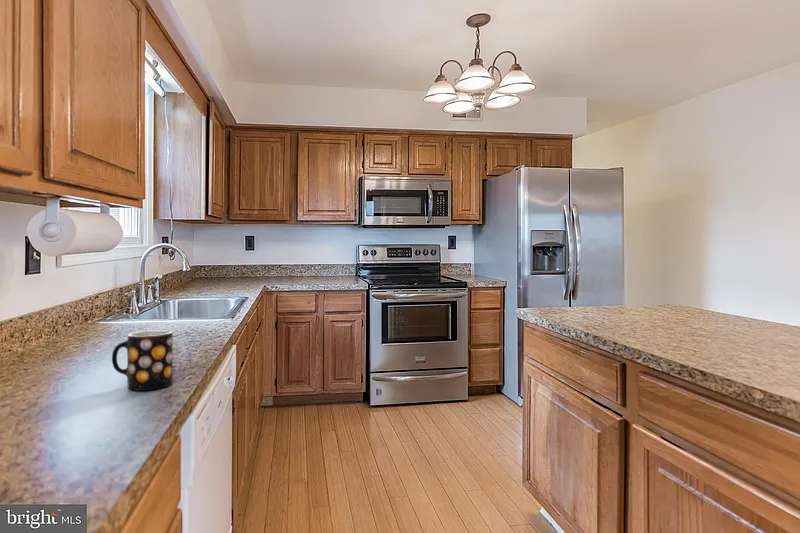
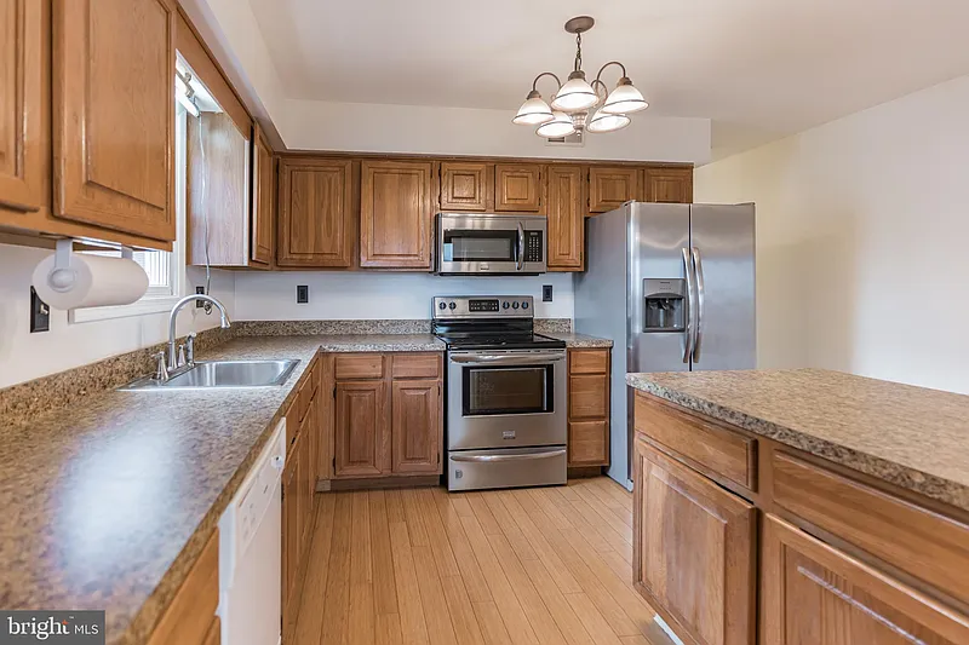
- mug [111,329,174,392]
